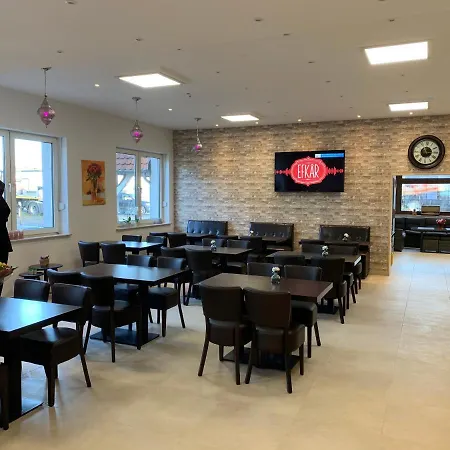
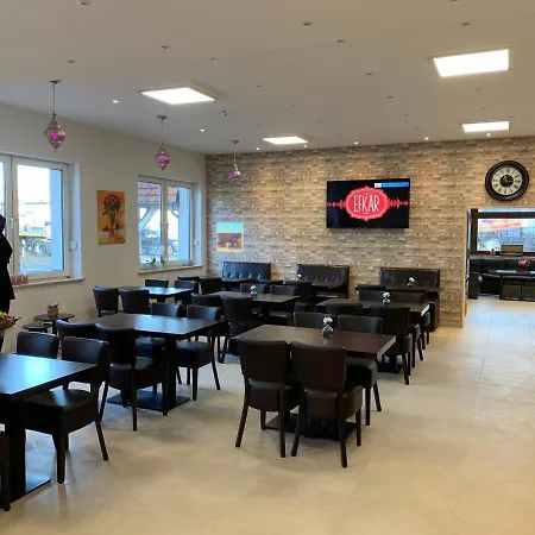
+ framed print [215,221,244,253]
